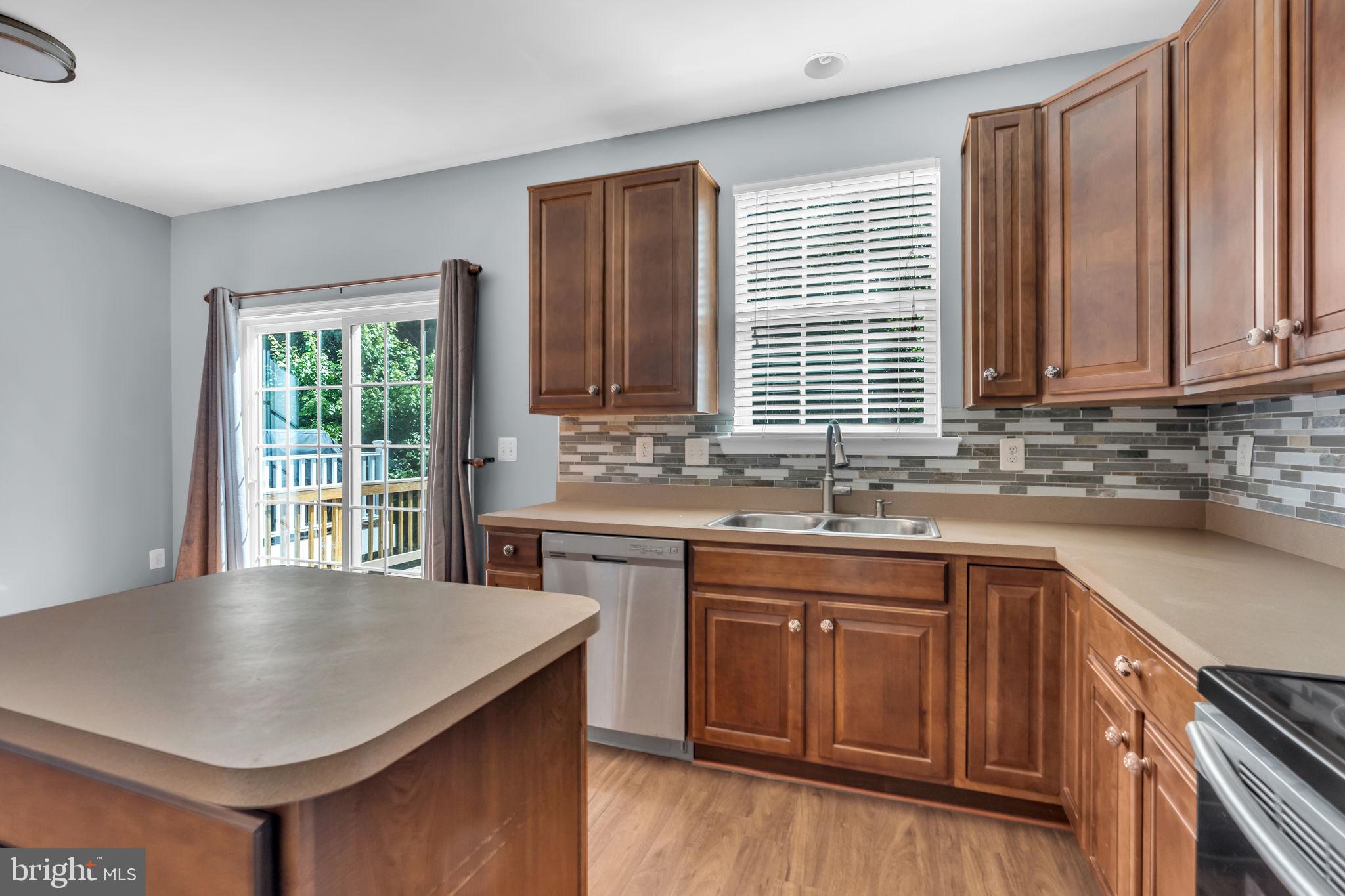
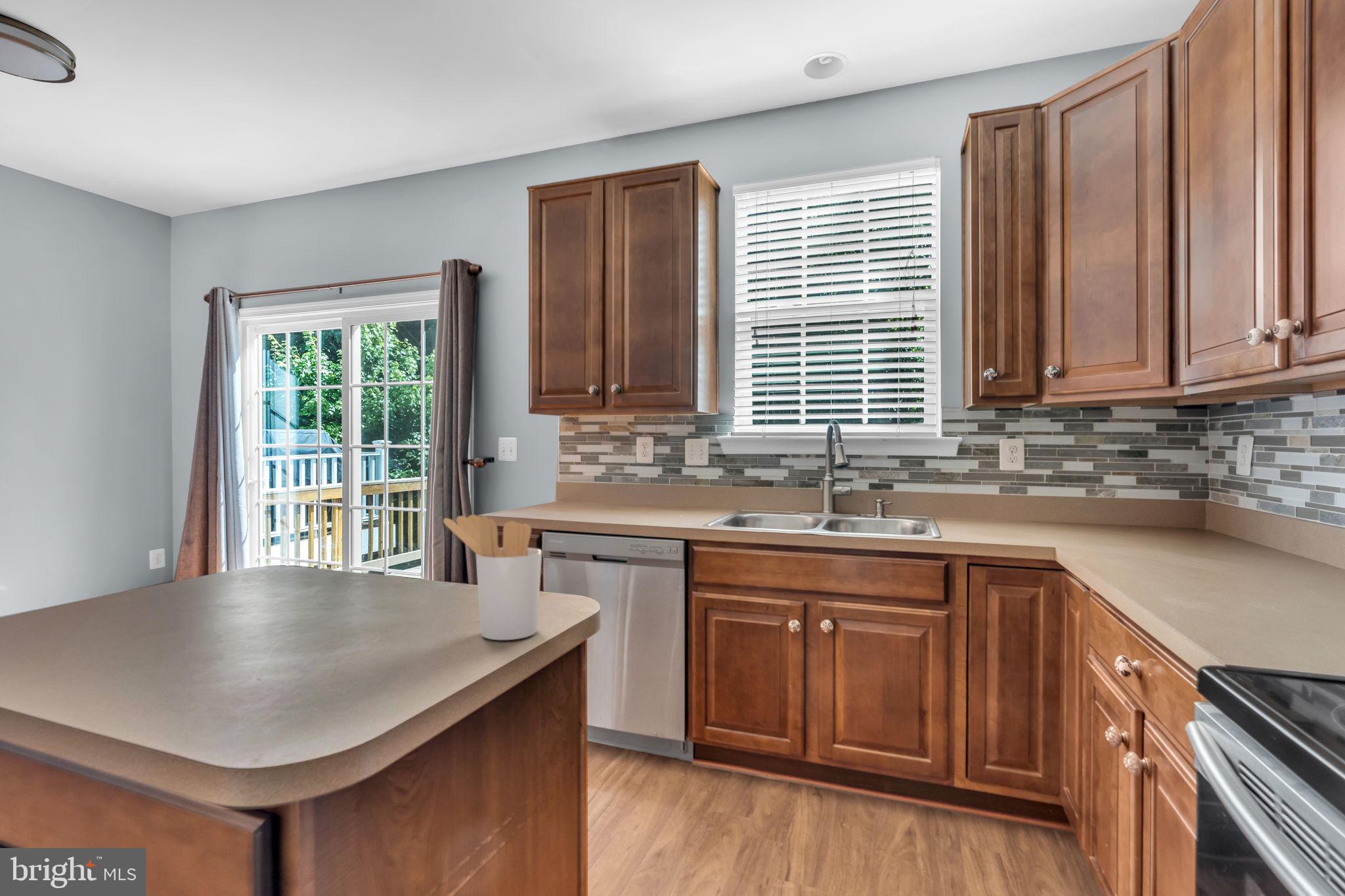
+ utensil holder [443,514,542,641]
